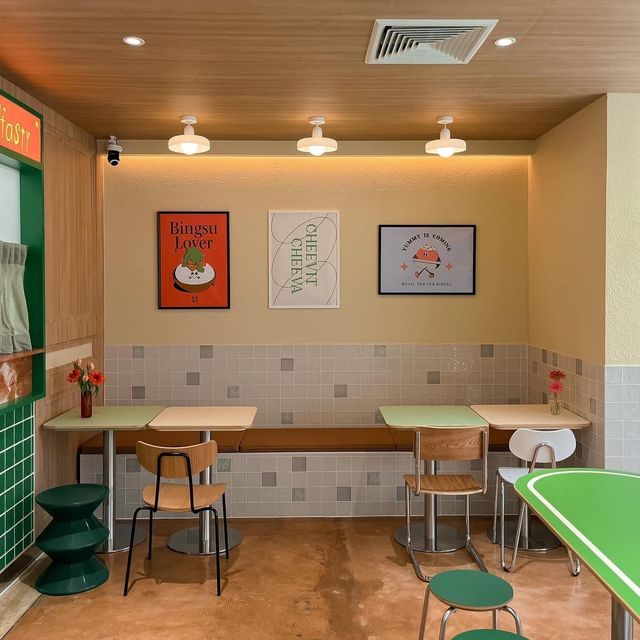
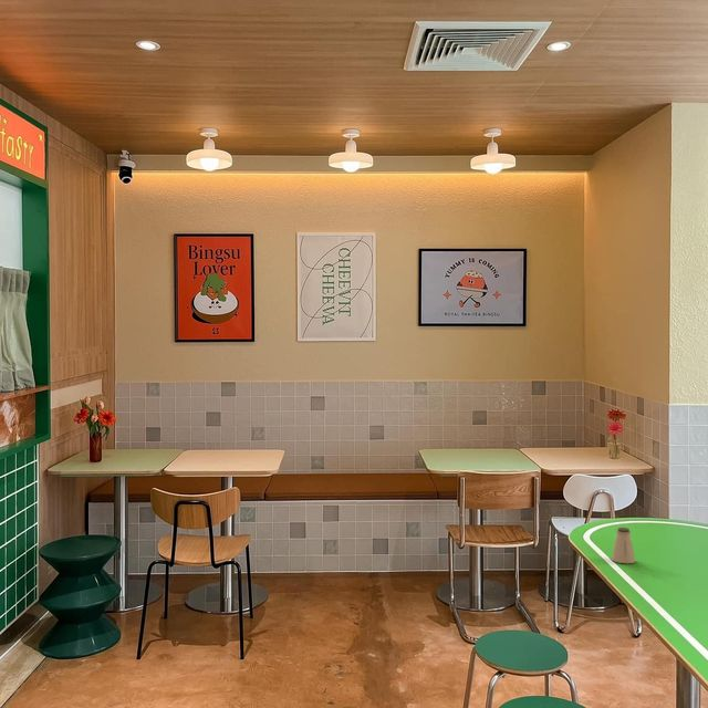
+ saltshaker [611,527,636,564]
